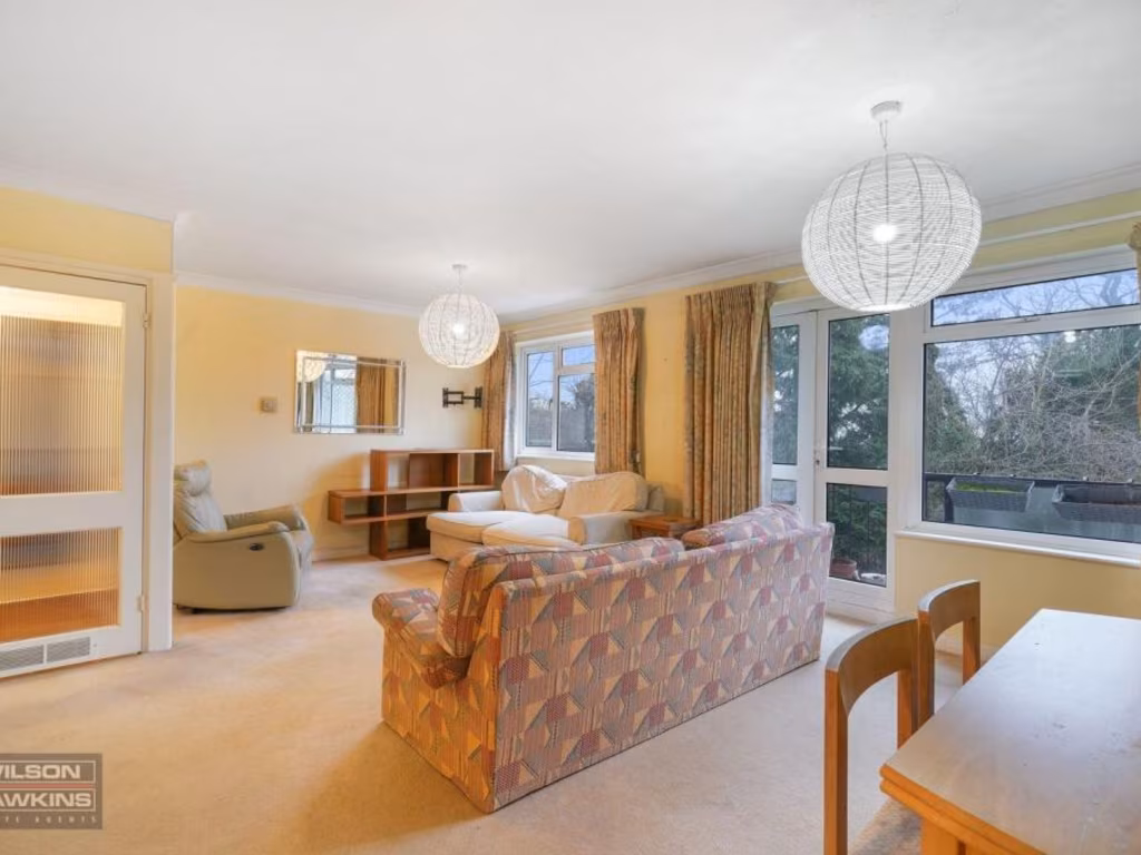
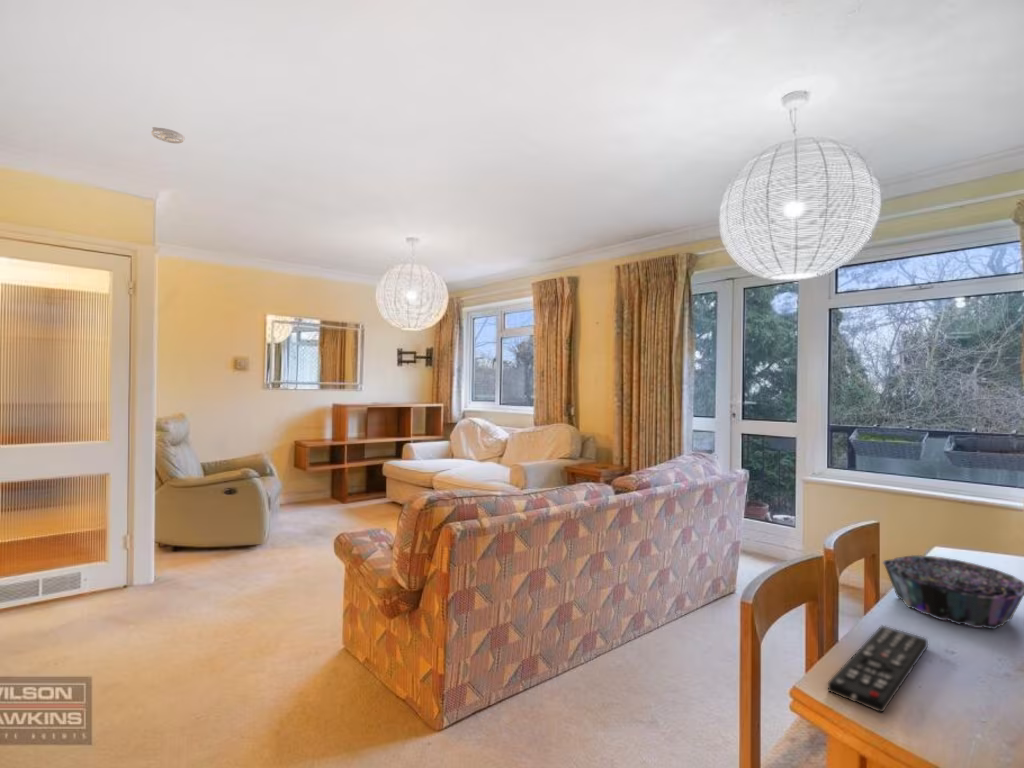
+ smoke detector [150,126,186,145]
+ remote control [827,625,929,714]
+ decorative bowl [881,554,1024,630]
